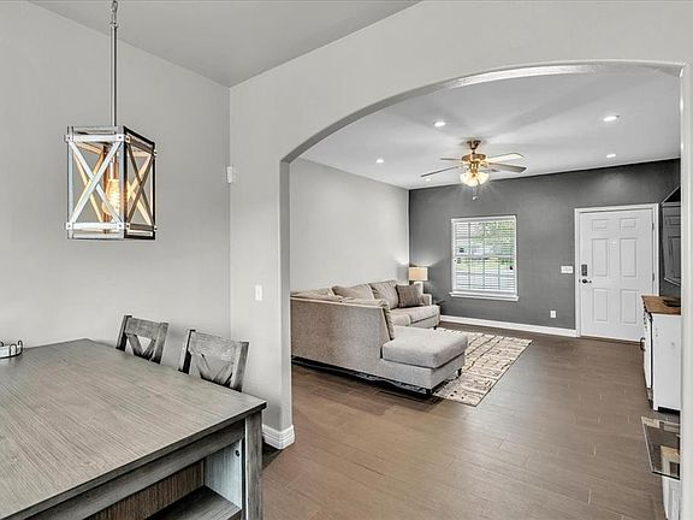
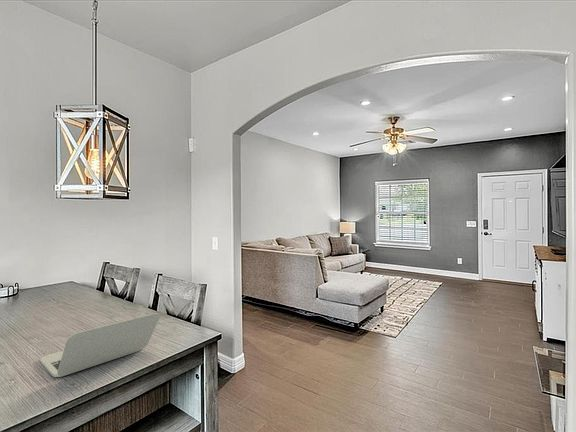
+ laptop [39,312,161,378]
